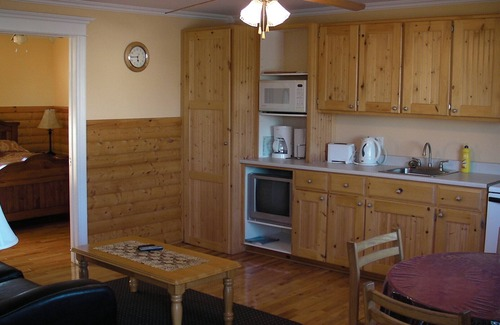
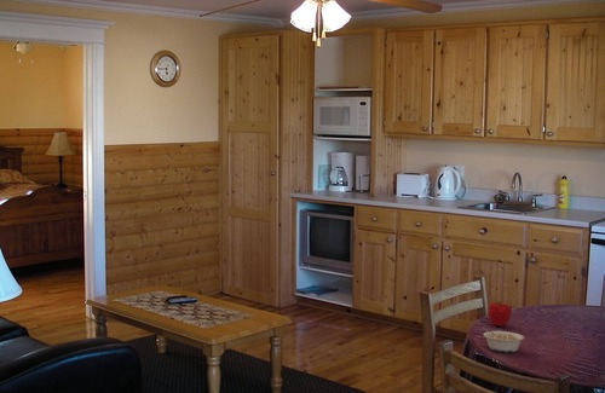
+ fruit [486,299,512,328]
+ legume [482,325,525,353]
